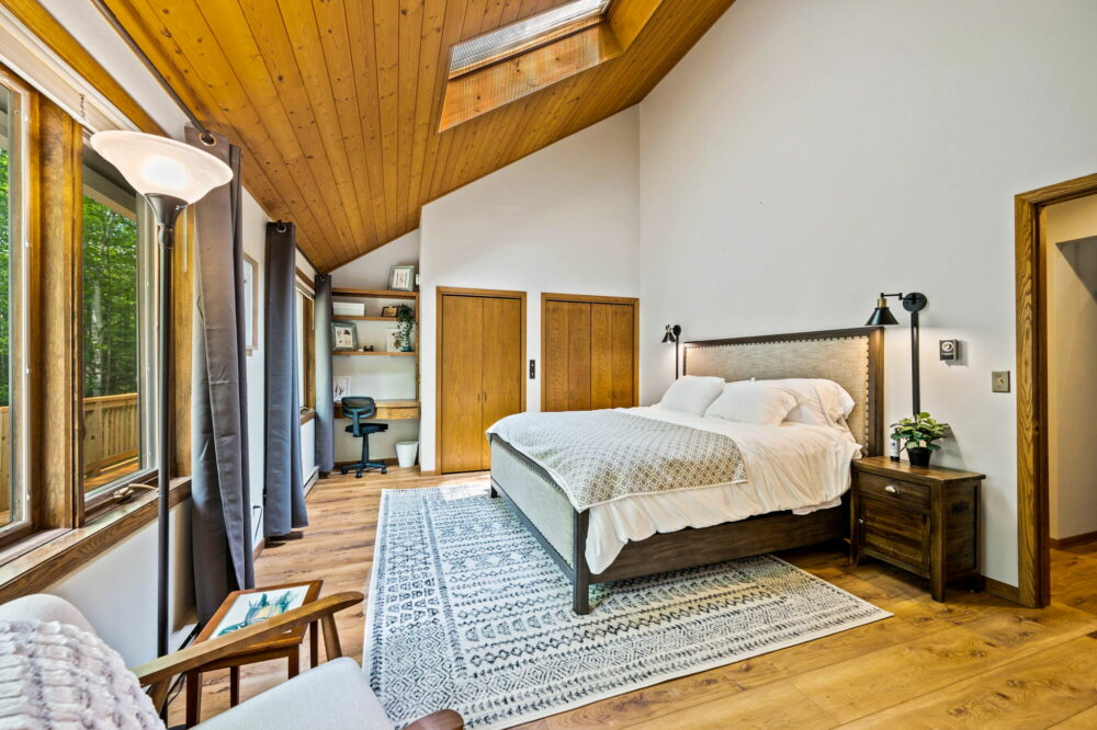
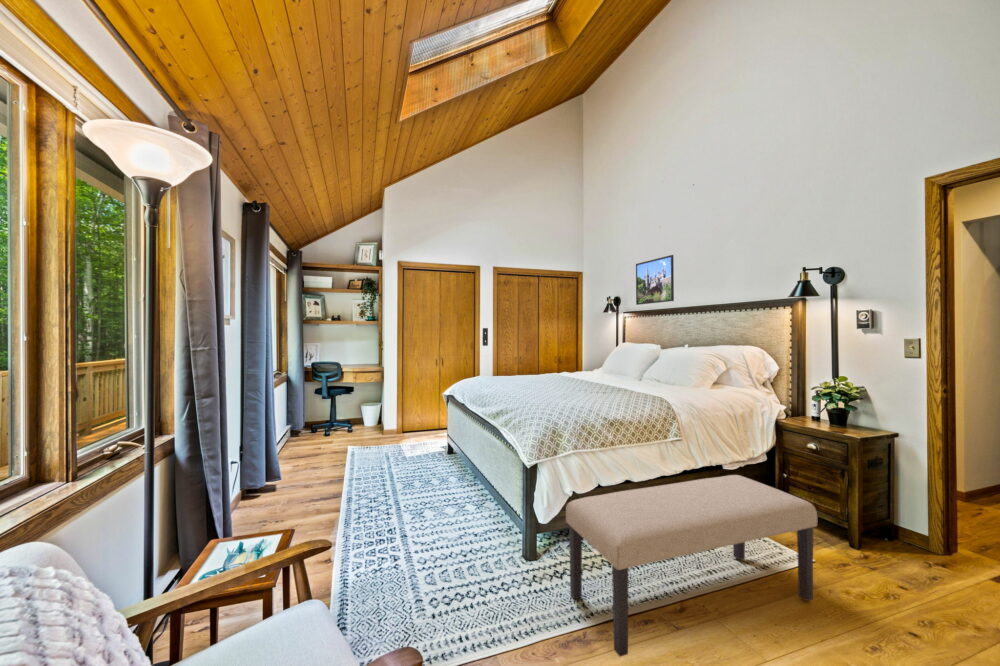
+ bench [565,474,818,658]
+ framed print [635,254,675,306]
